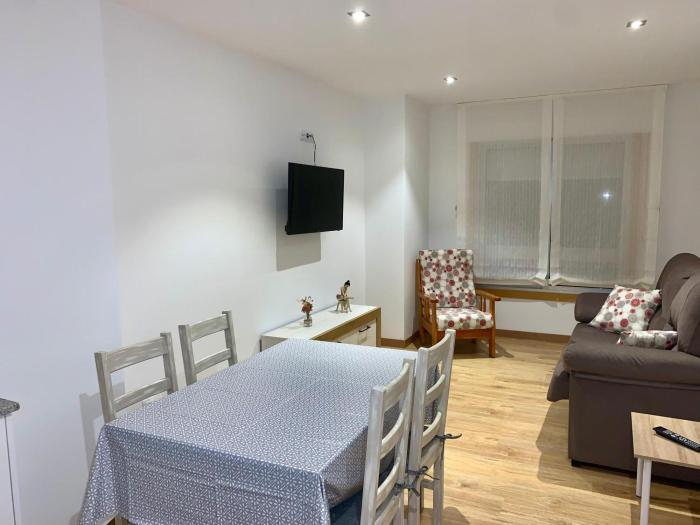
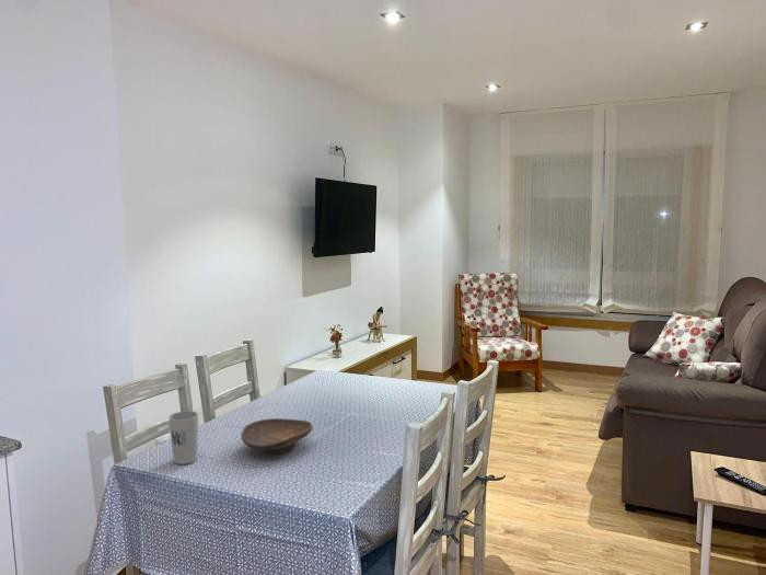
+ cup [167,410,199,465]
+ decorative bowl [240,417,314,455]
